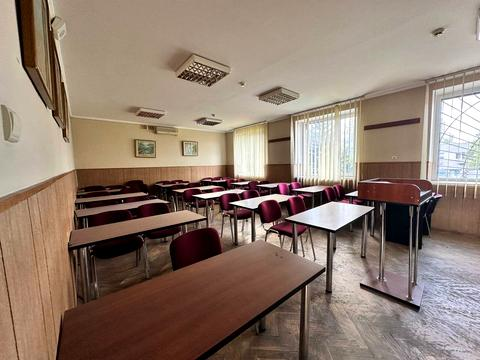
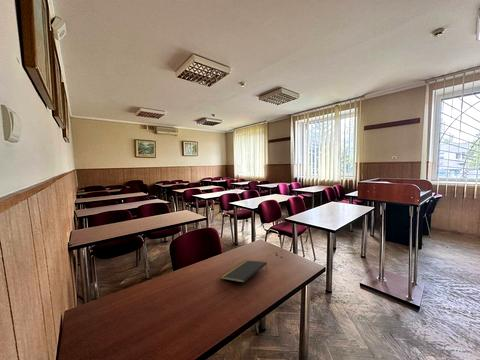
+ notepad [219,259,268,284]
